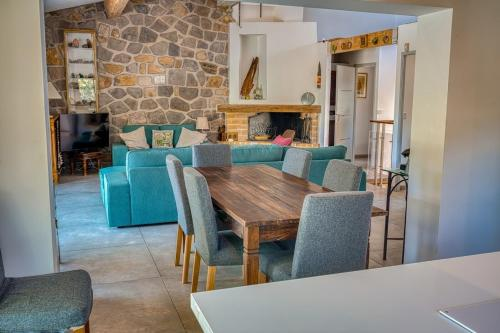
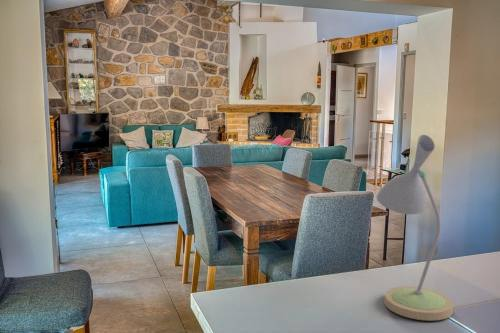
+ desk lamp [375,134,454,322]
